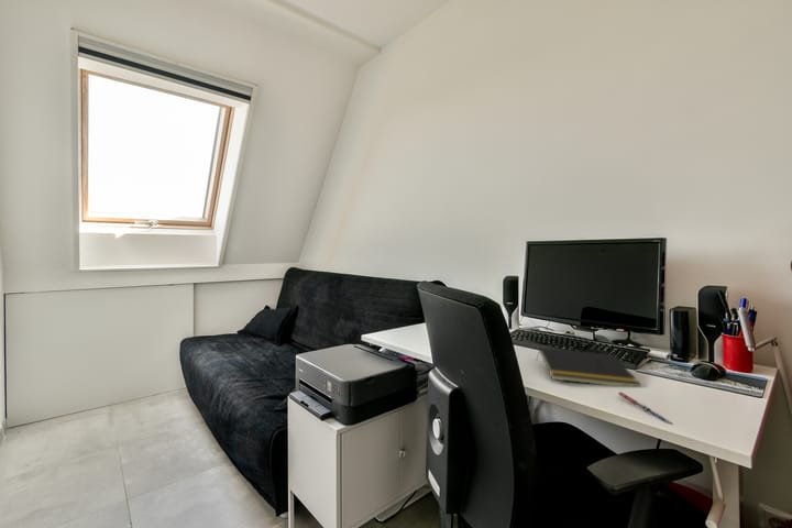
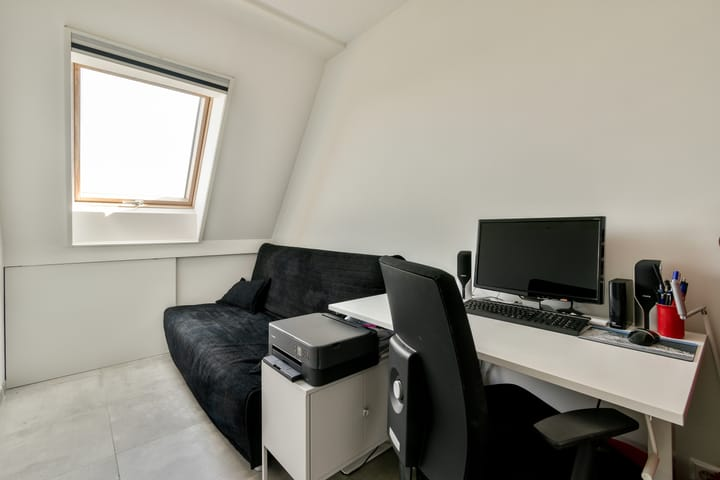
- notepad [536,346,641,387]
- pen [616,391,673,425]
